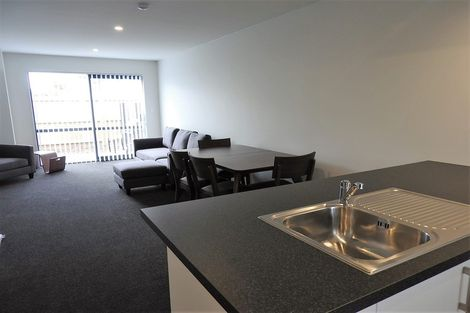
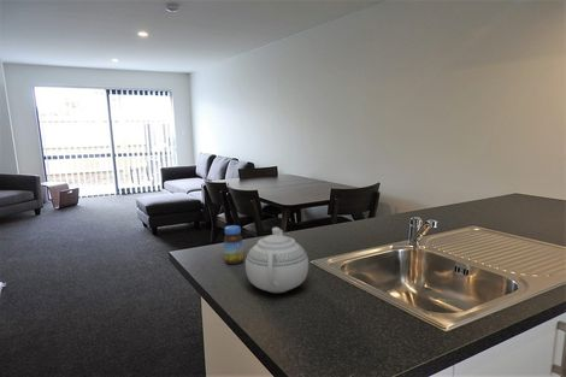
+ jar [223,224,244,265]
+ teapot [244,226,309,294]
